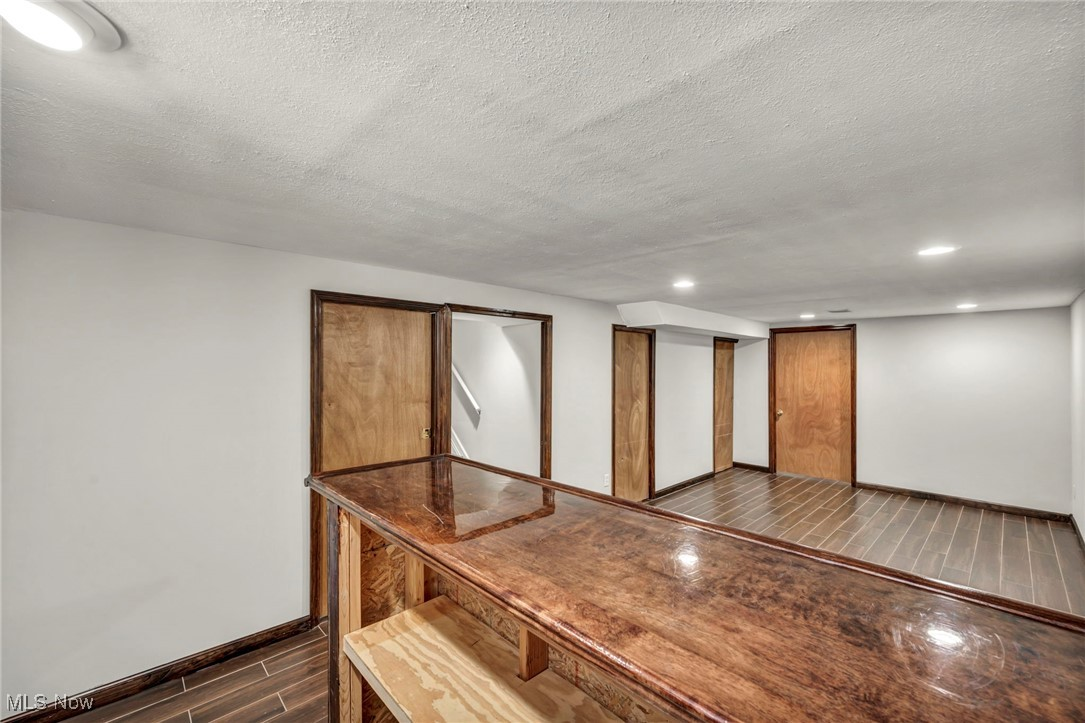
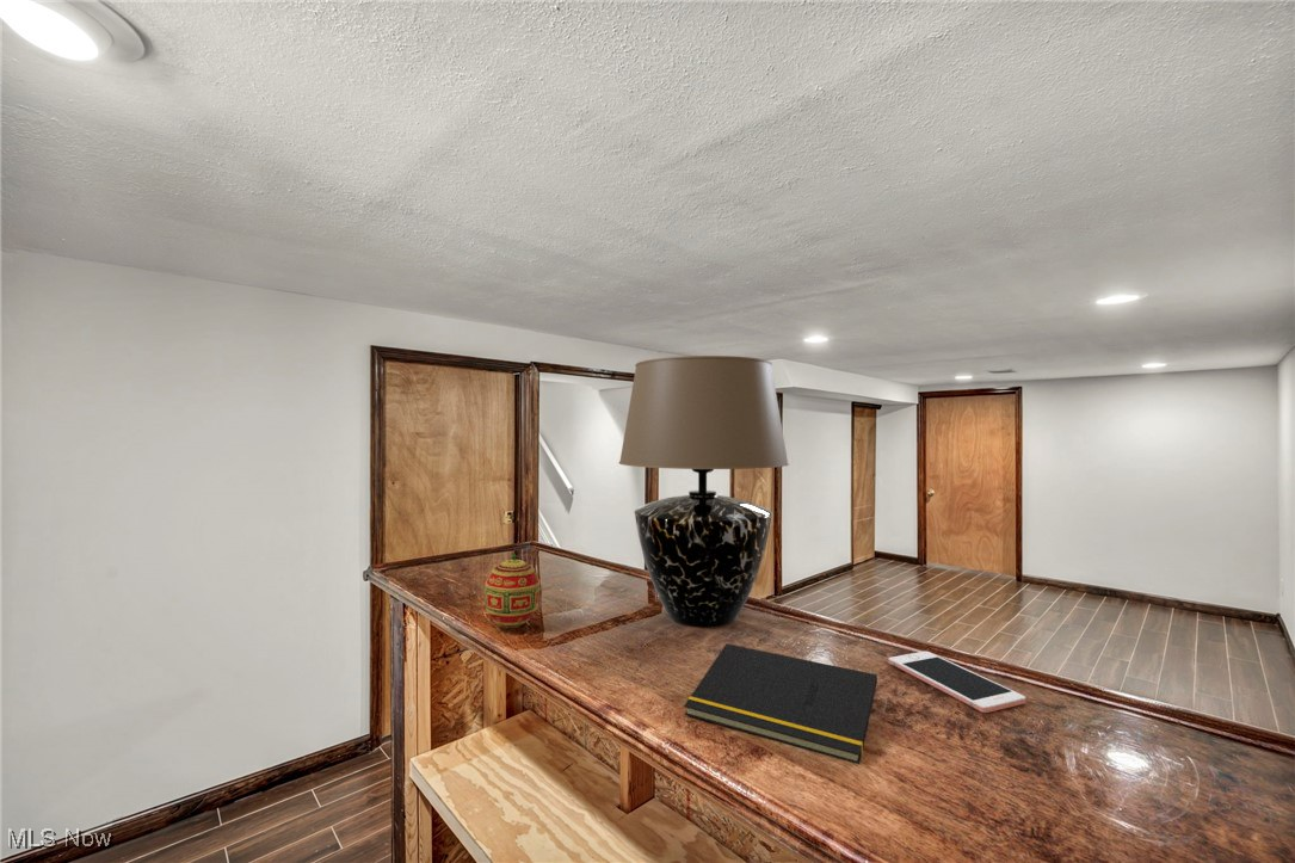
+ decorative egg [483,553,541,629]
+ notepad [683,642,878,765]
+ cell phone [888,651,1026,714]
+ table lamp [618,355,790,628]
